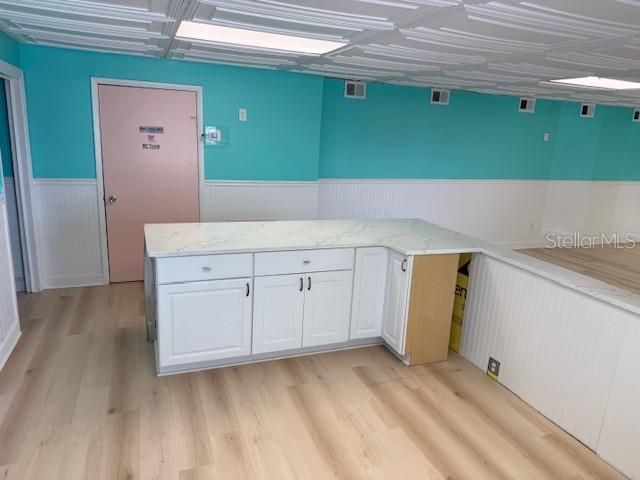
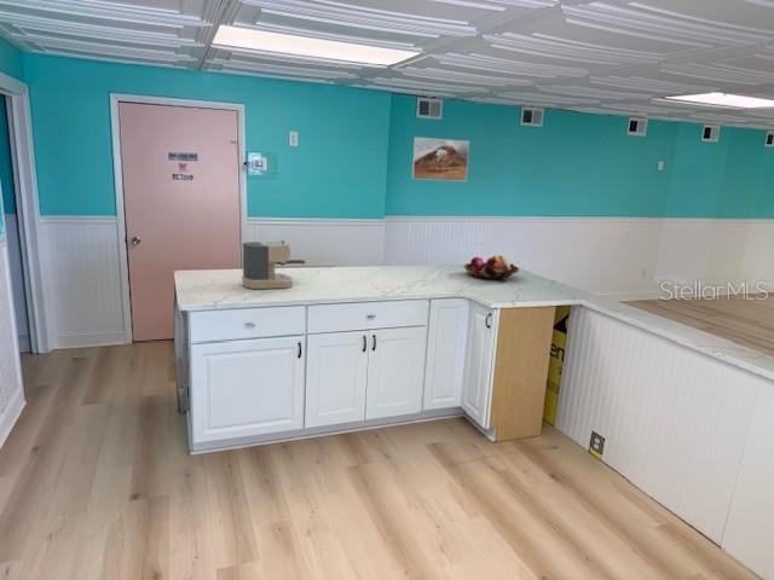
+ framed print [411,137,470,182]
+ coffee maker [241,239,306,290]
+ fruit basket [463,254,520,280]
